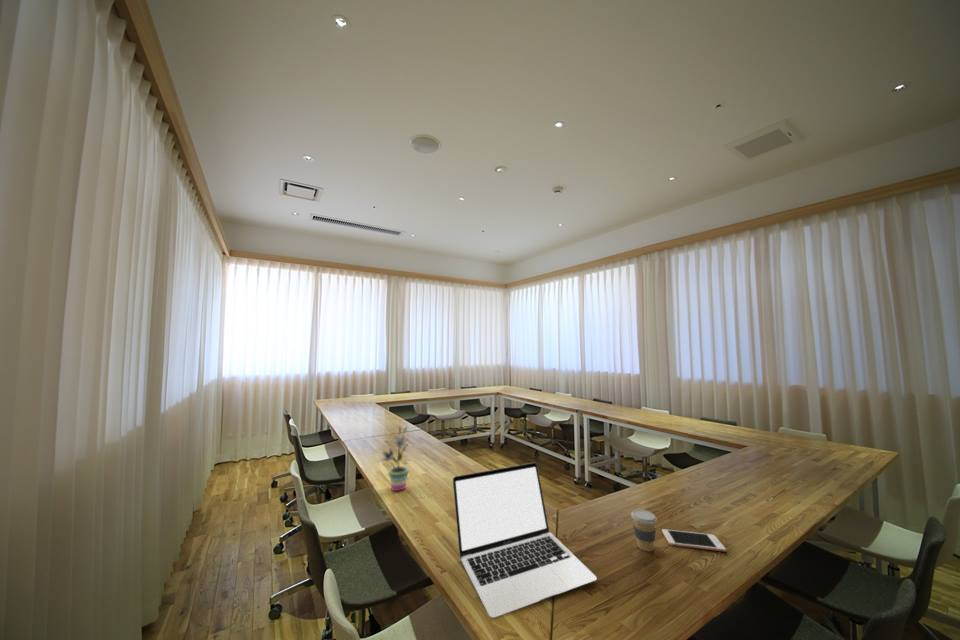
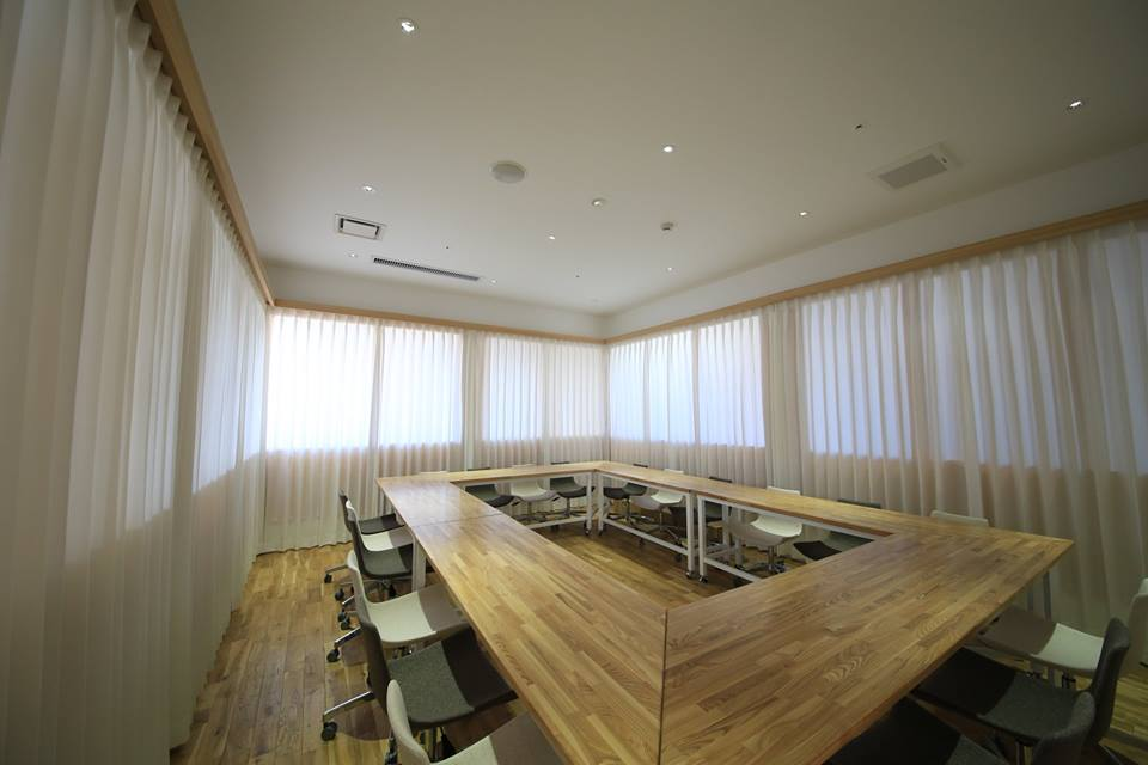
- coffee cup [630,509,658,552]
- potted plant [378,426,410,492]
- cell phone [661,528,727,553]
- laptop [452,462,598,619]
